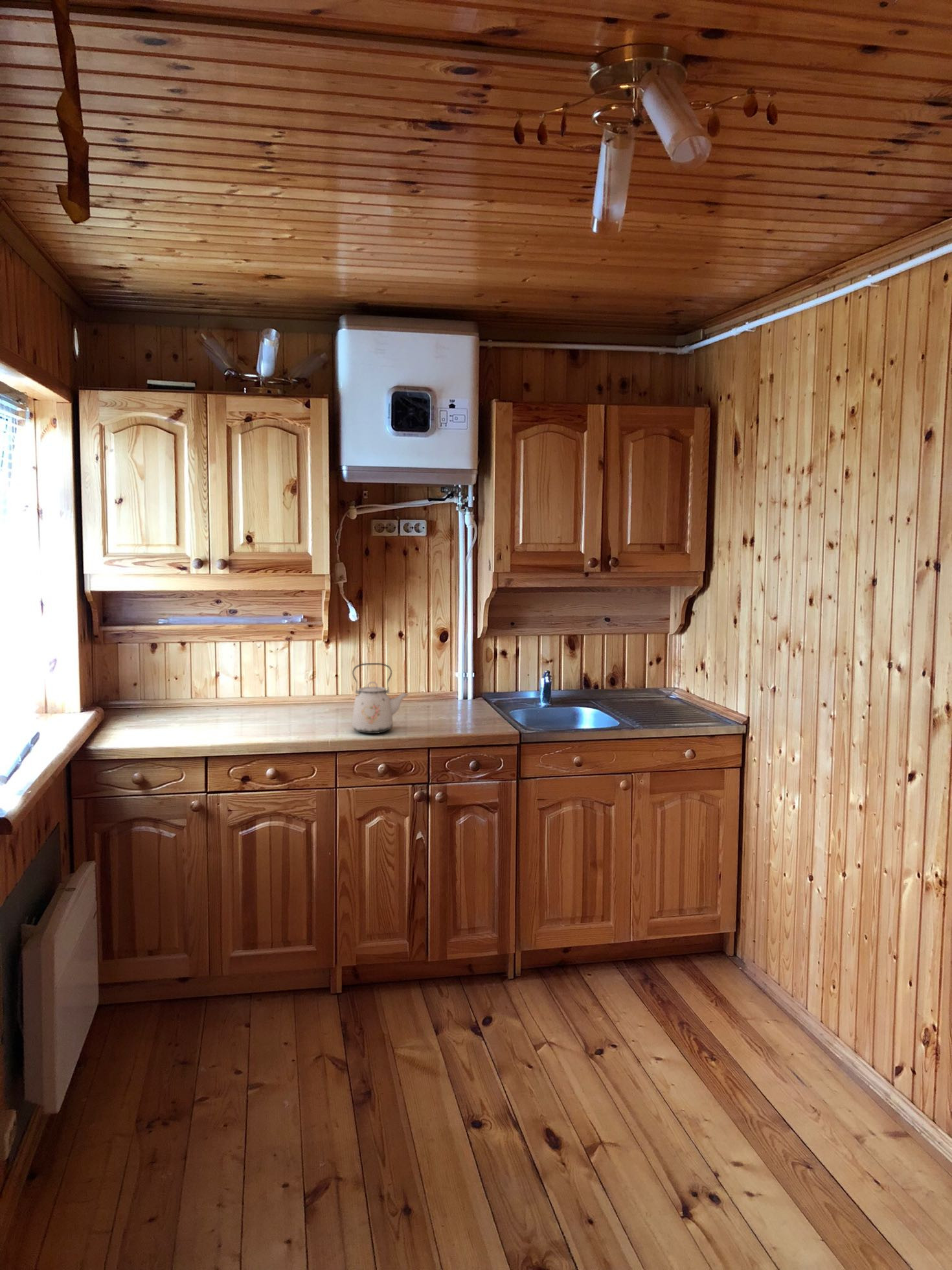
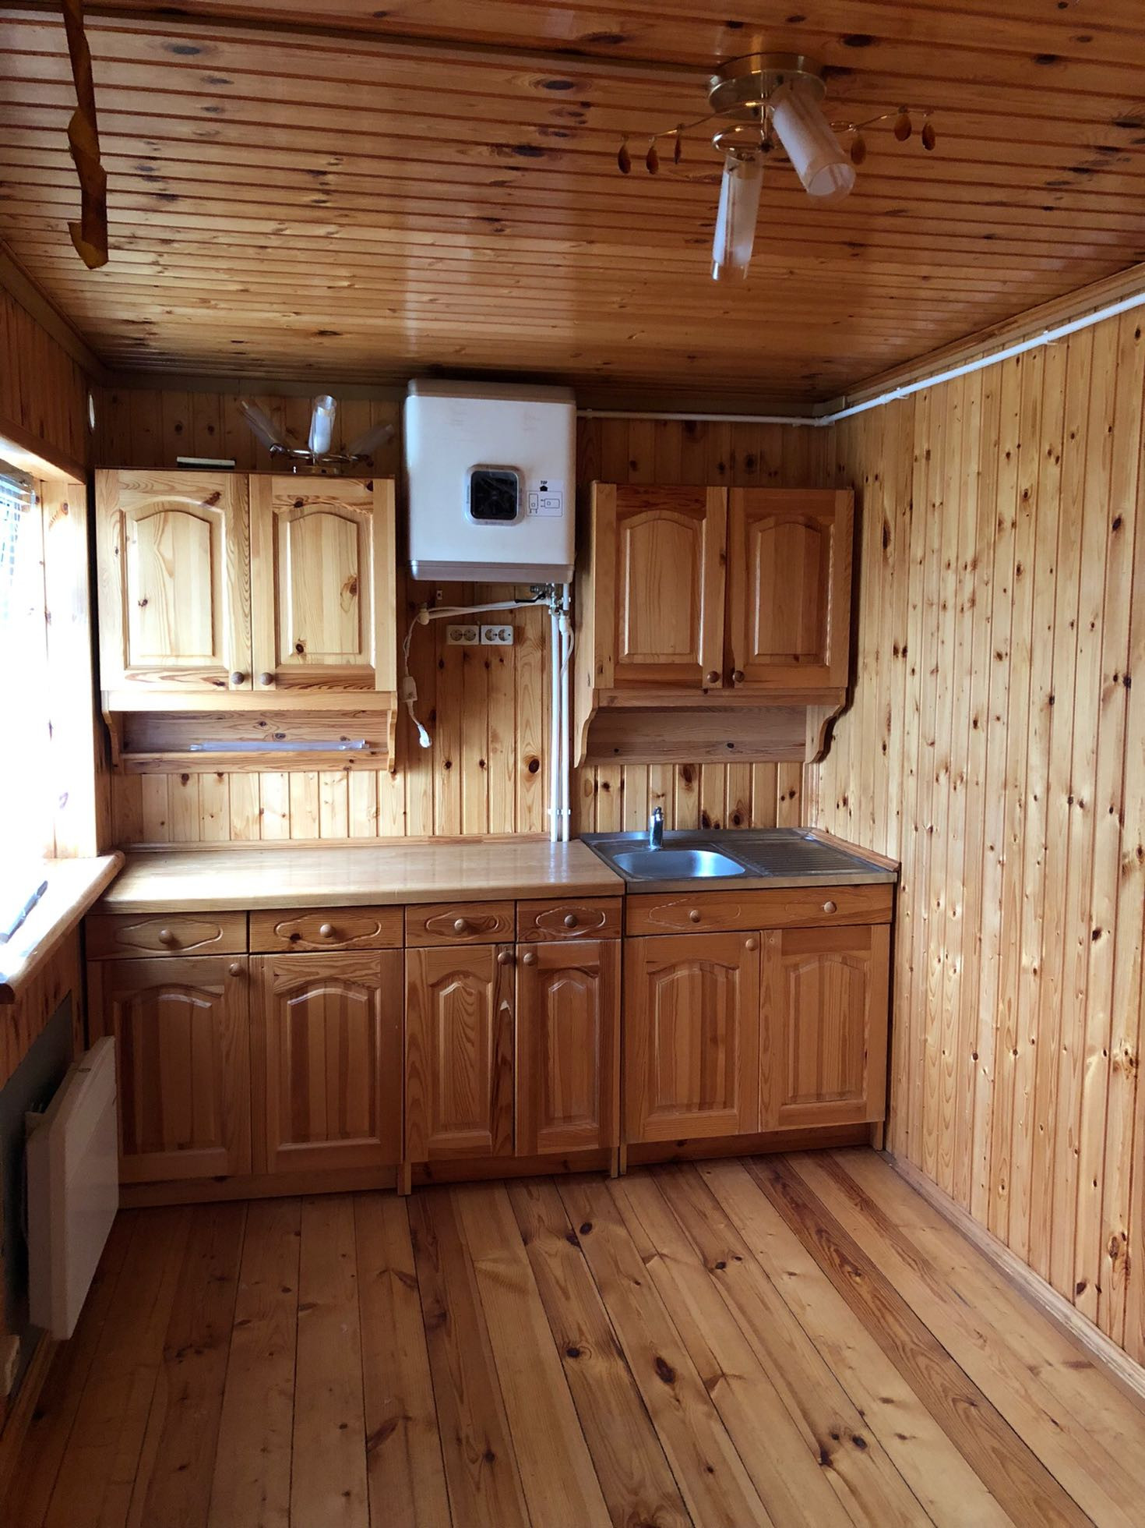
- kettle [352,662,409,734]
